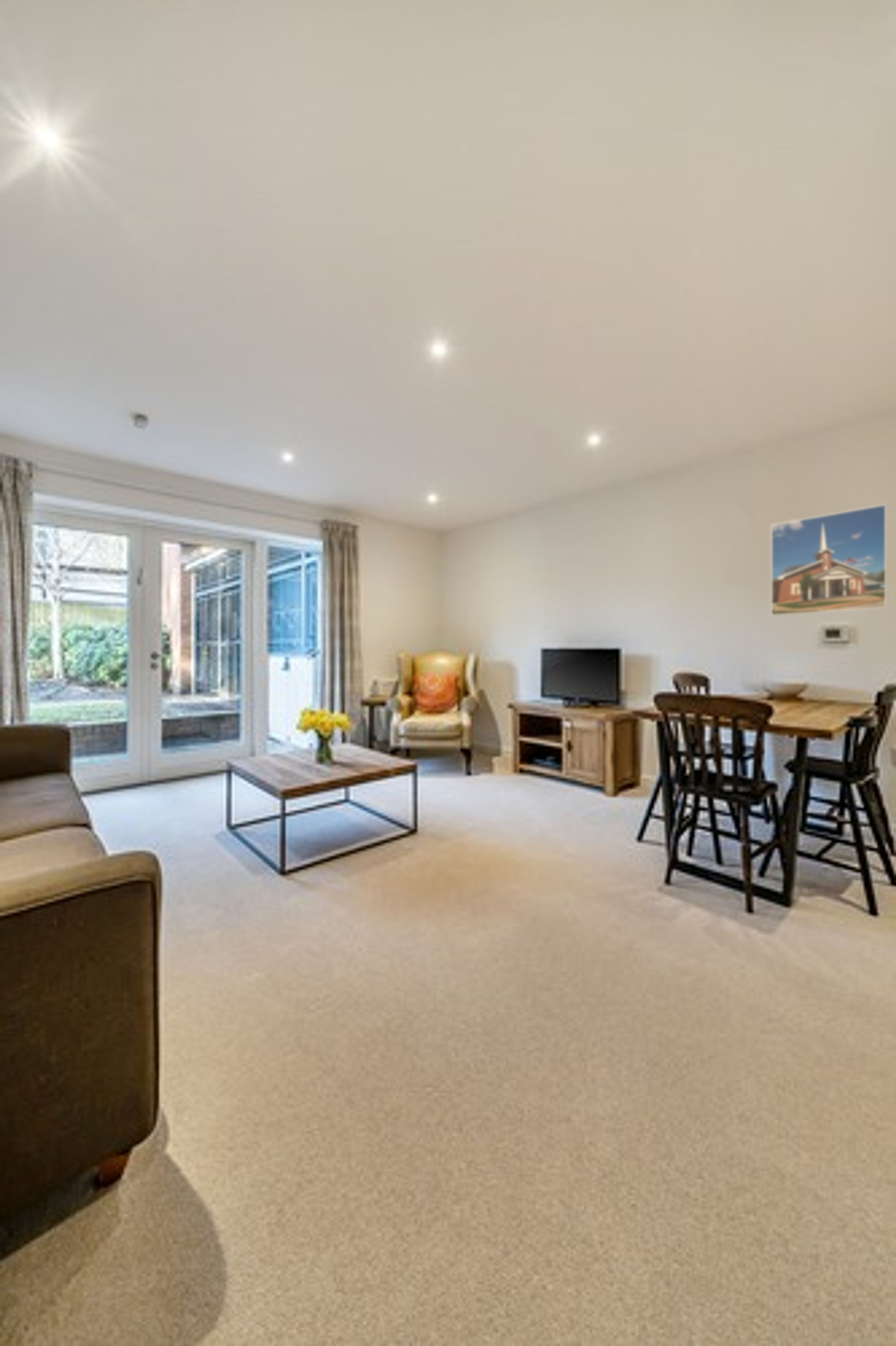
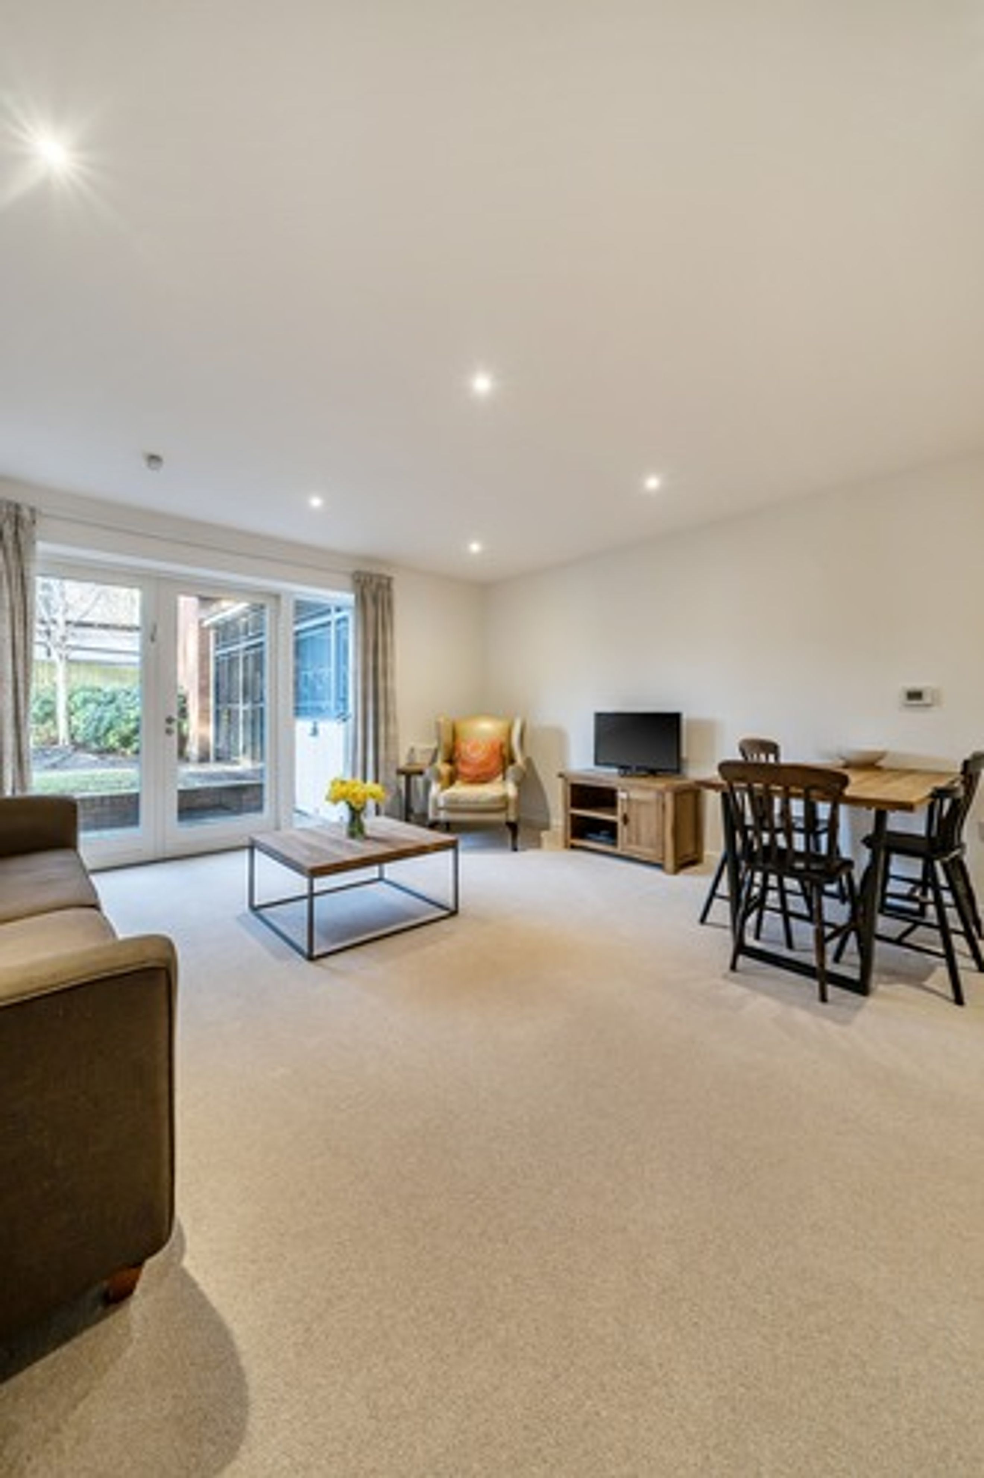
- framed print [771,504,888,616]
